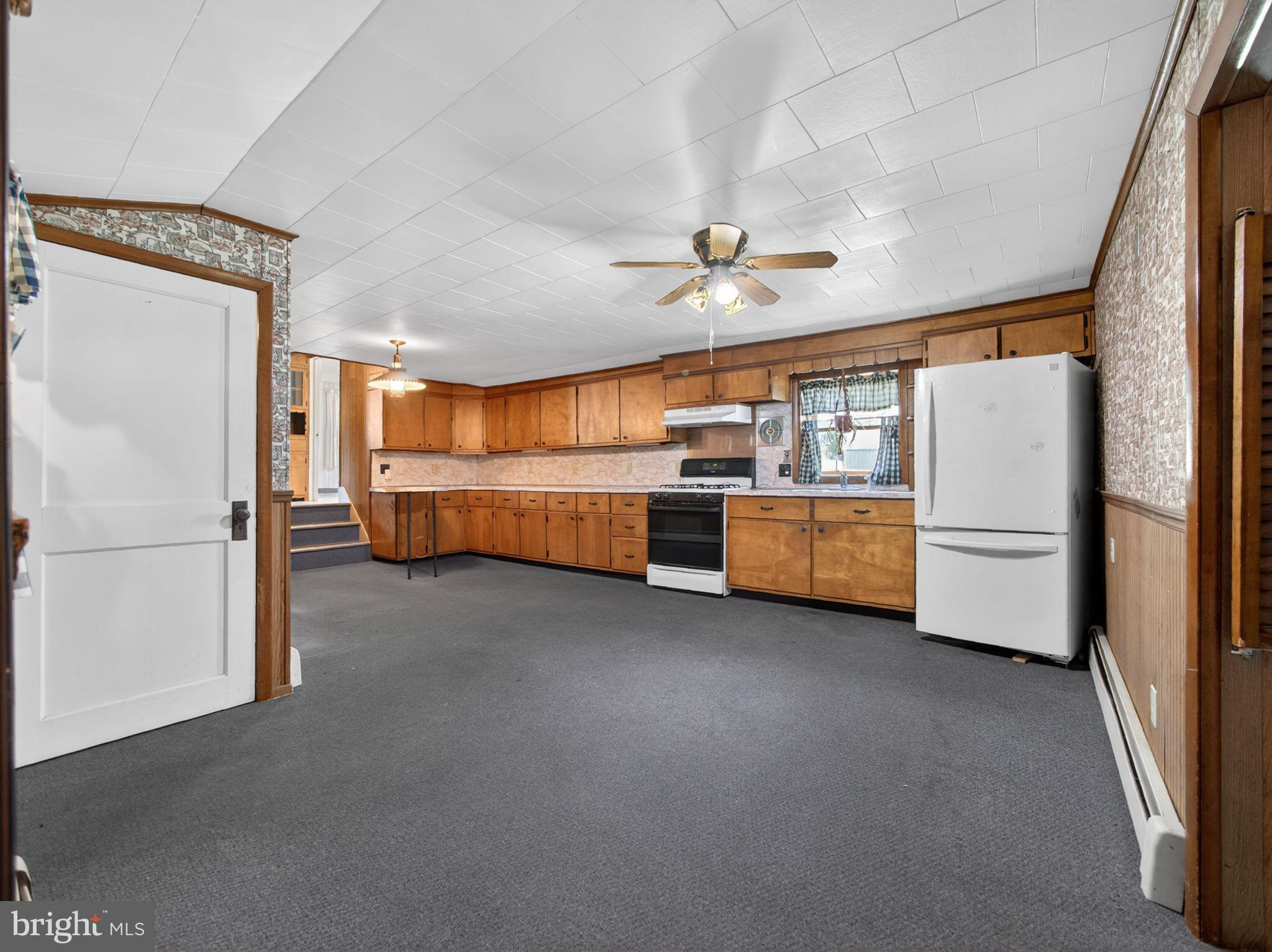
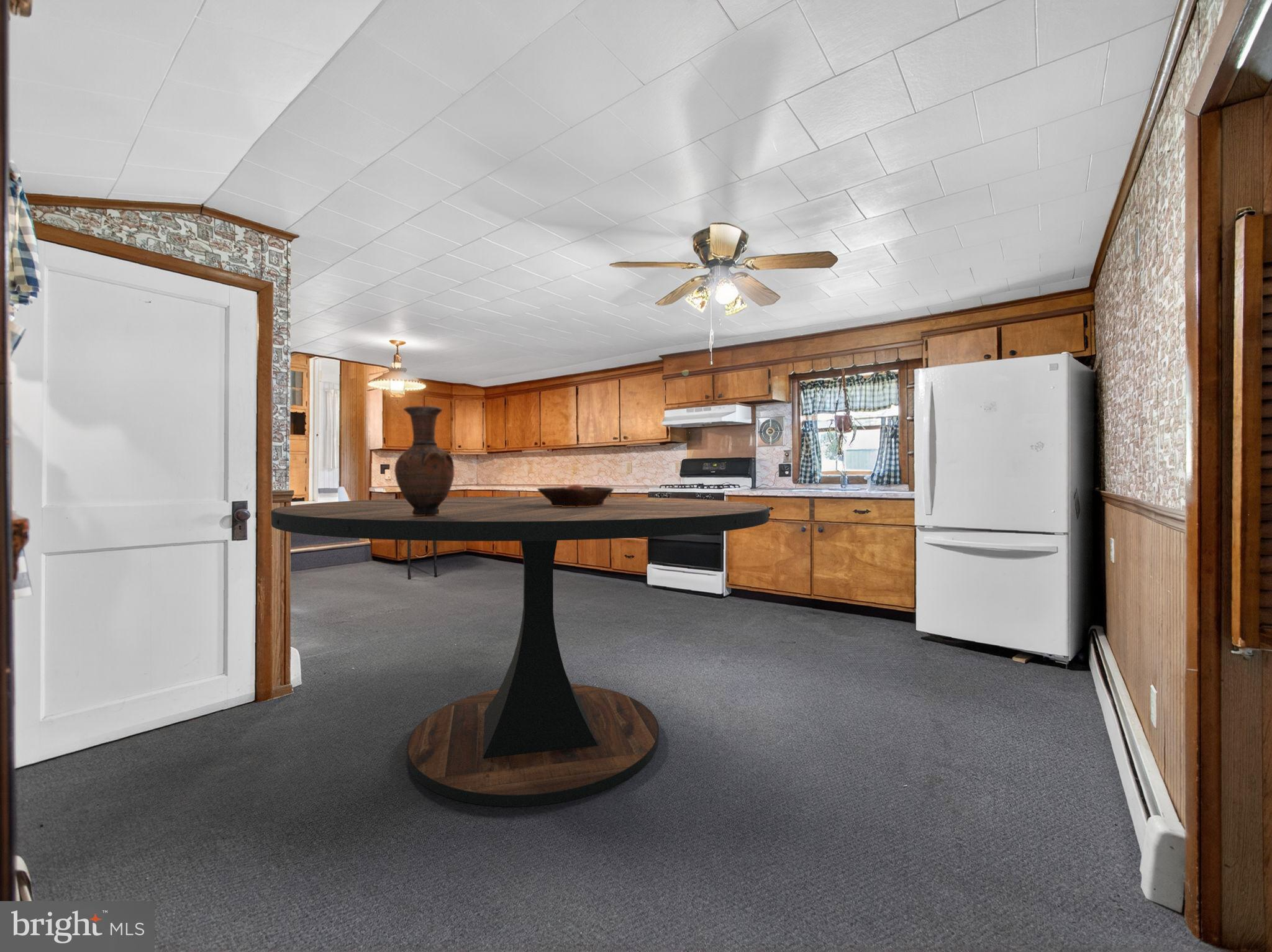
+ bowl [537,484,615,507]
+ dining table [271,496,771,807]
+ vase [394,405,455,515]
